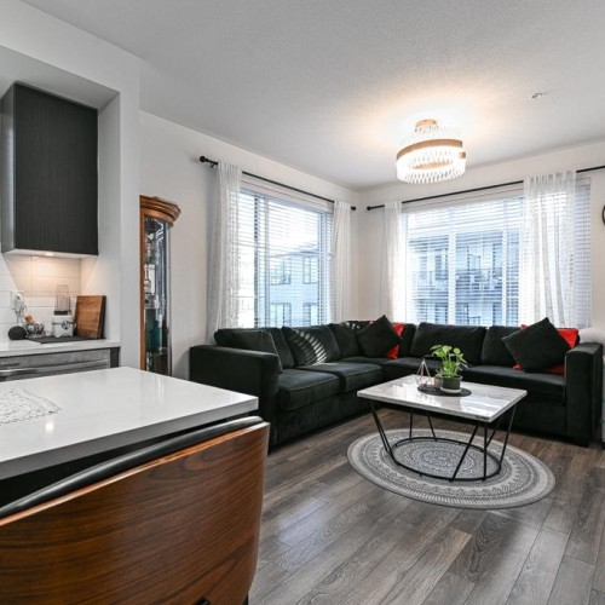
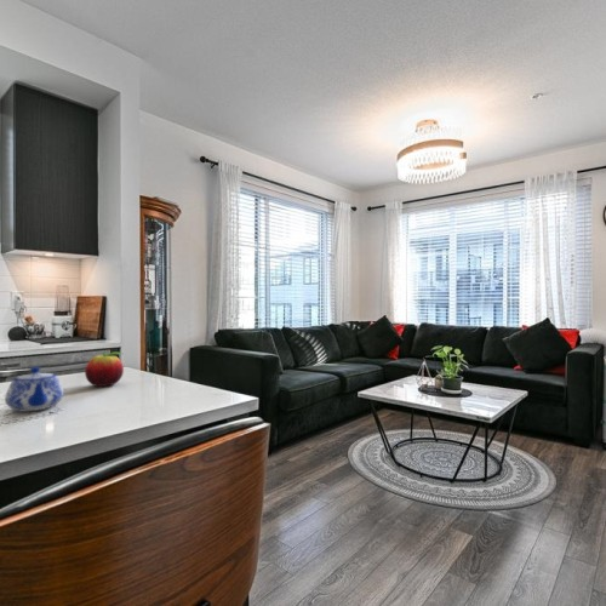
+ teapot [4,366,65,412]
+ fruit [84,351,125,388]
